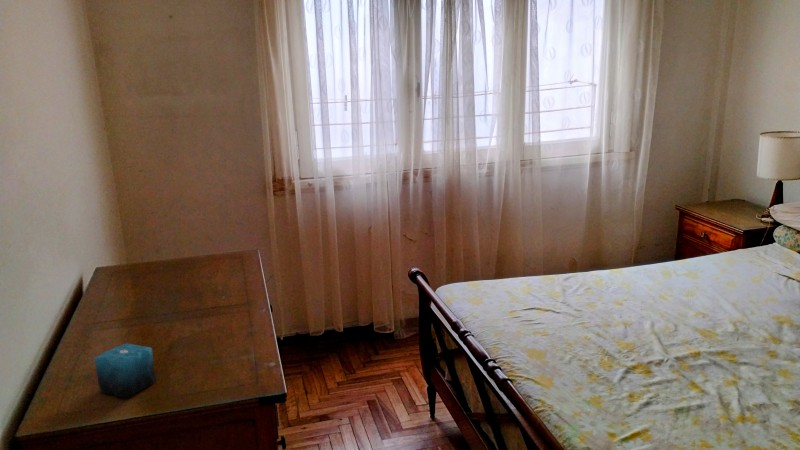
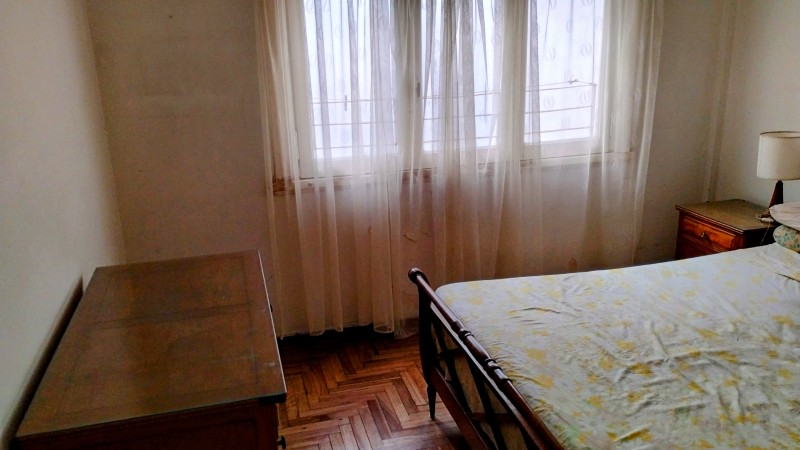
- candle [93,343,157,398]
